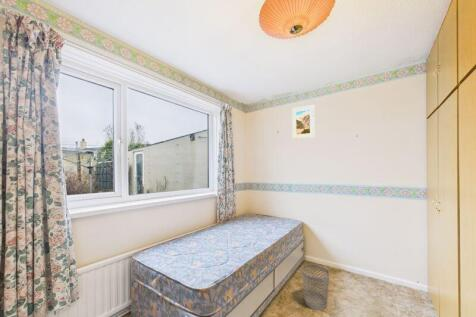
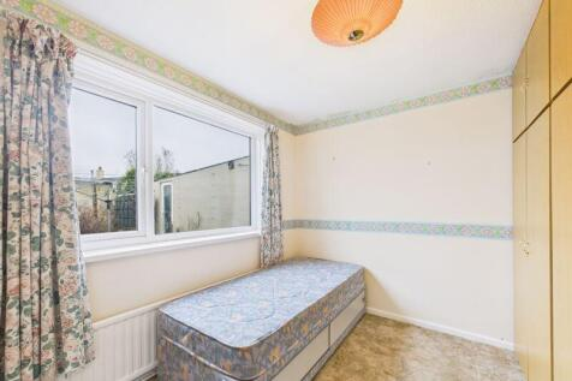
- wastebasket [301,263,330,311]
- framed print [291,104,316,140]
